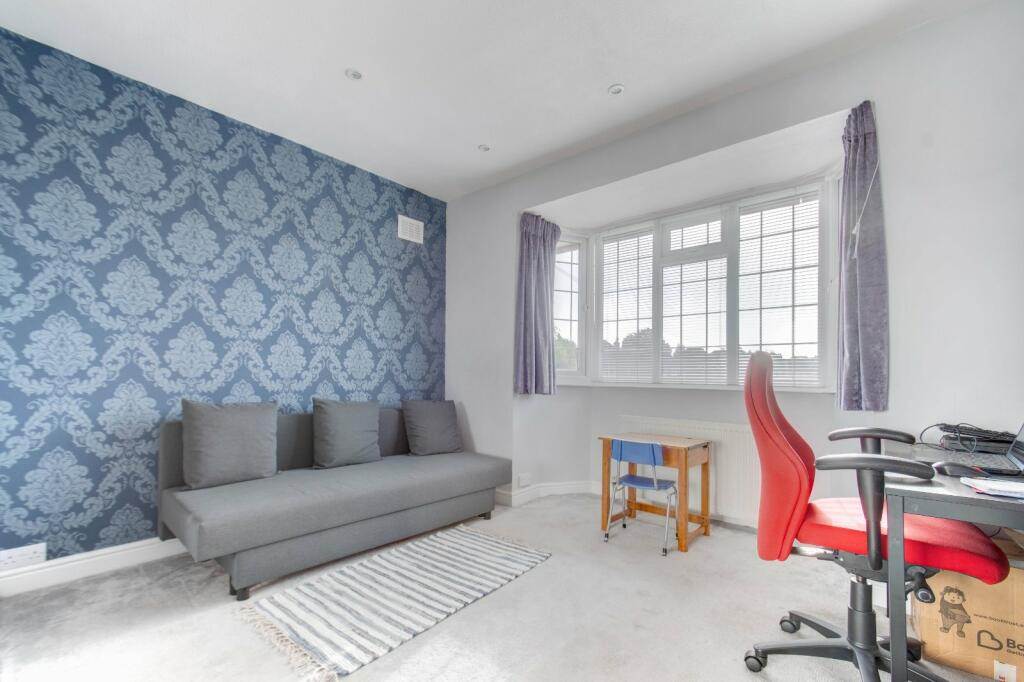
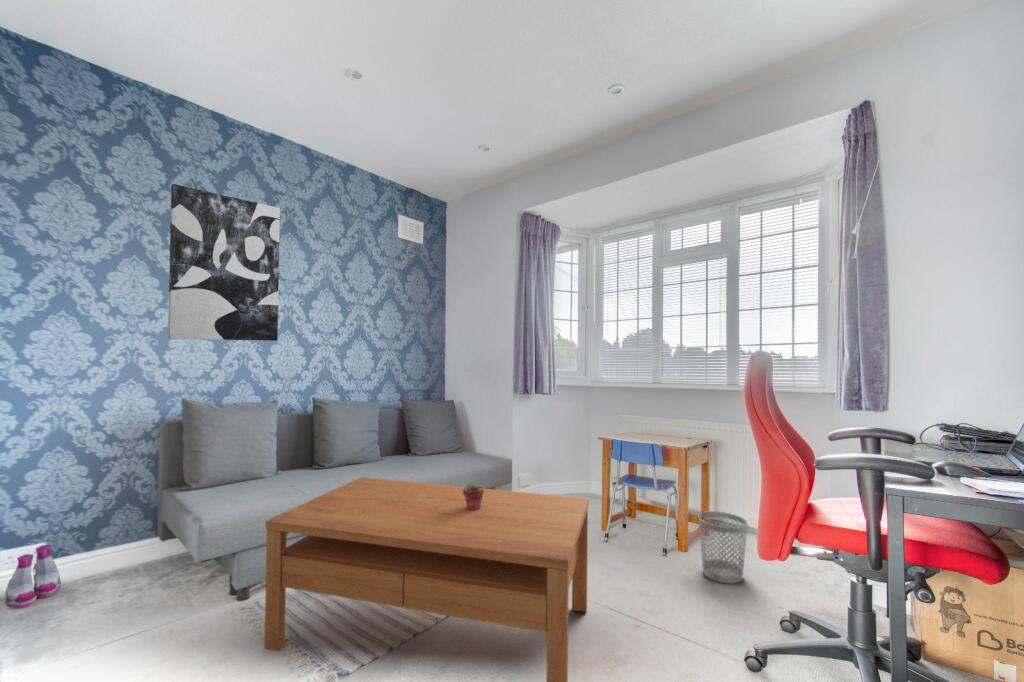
+ potted succulent [463,479,485,510]
+ wall art [167,183,281,342]
+ boots [4,544,62,609]
+ coffee table [264,476,590,682]
+ wastebasket [698,510,749,584]
